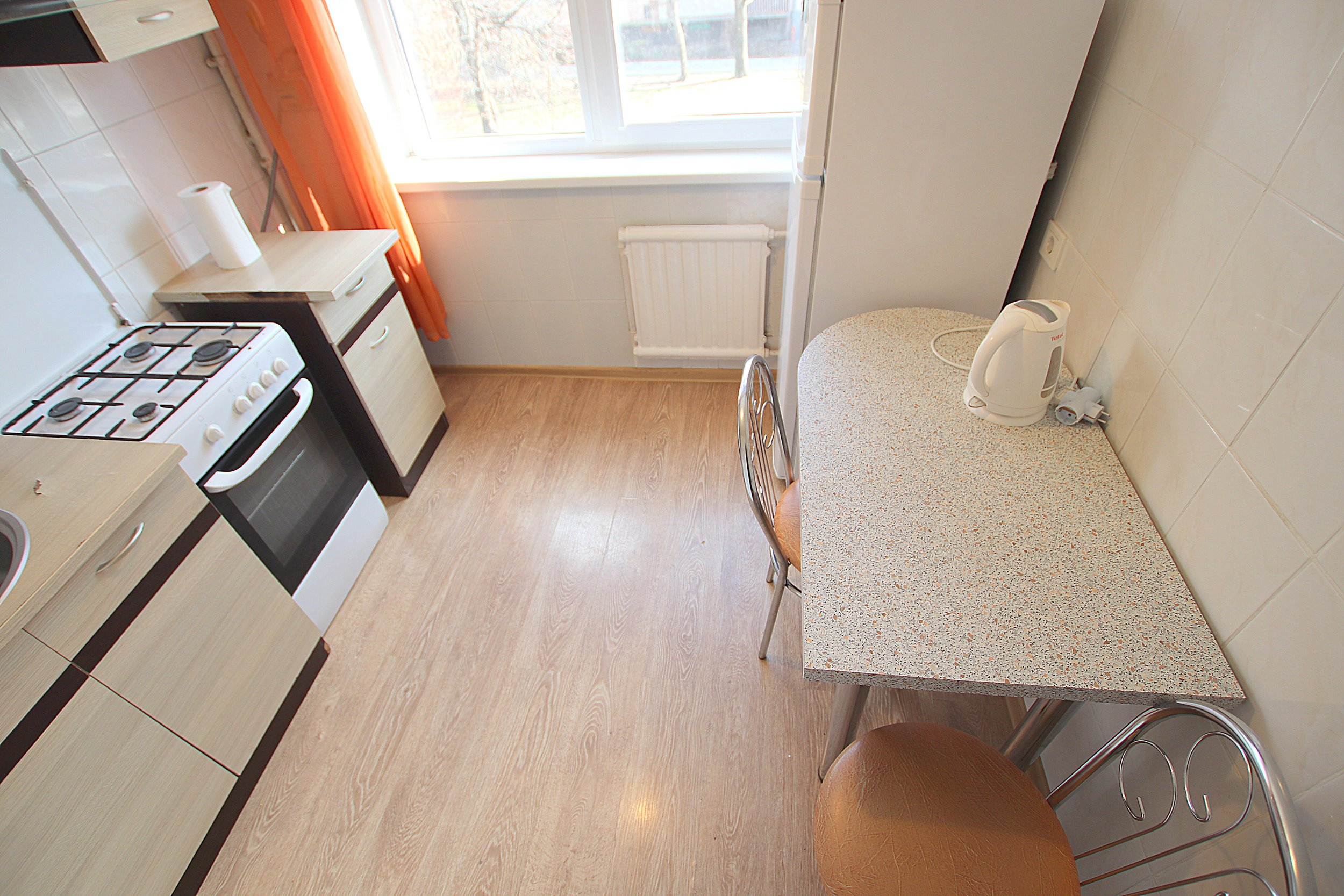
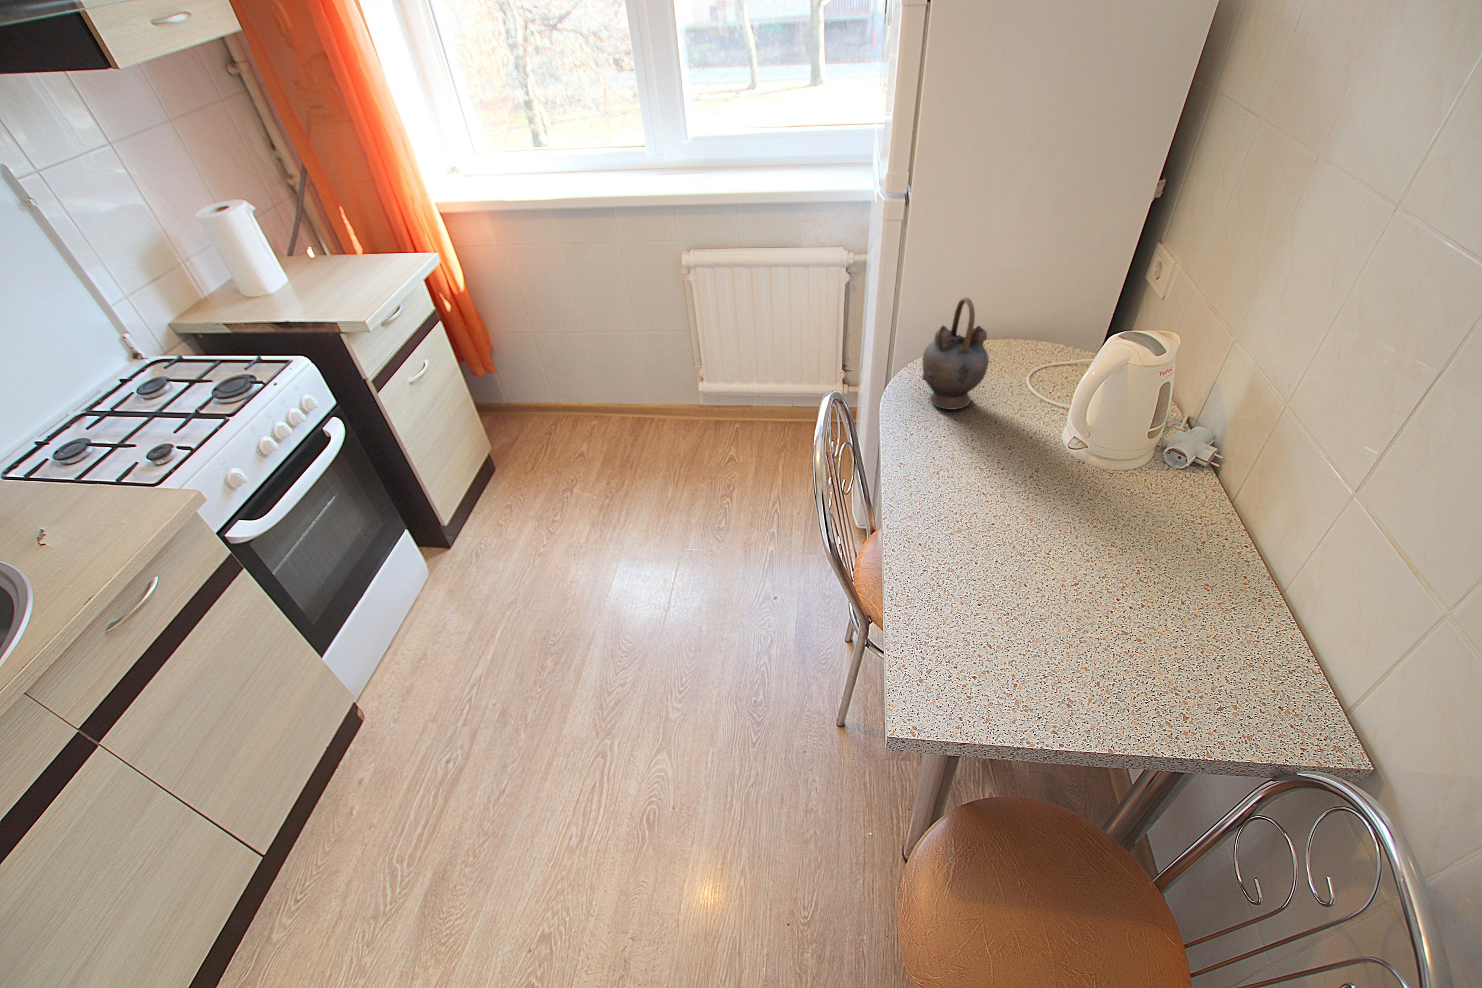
+ teapot [921,297,989,410]
